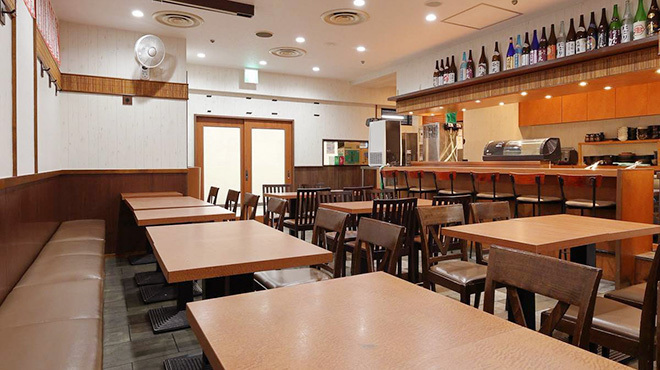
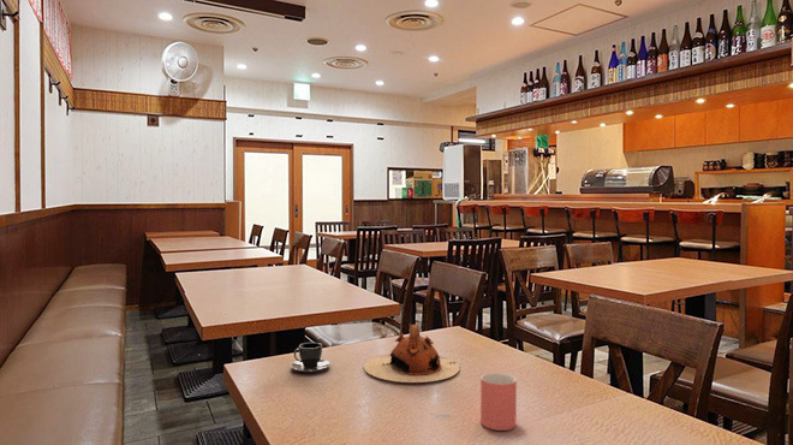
+ teacup [290,342,332,373]
+ teapot [363,324,460,384]
+ cup [479,372,518,432]
